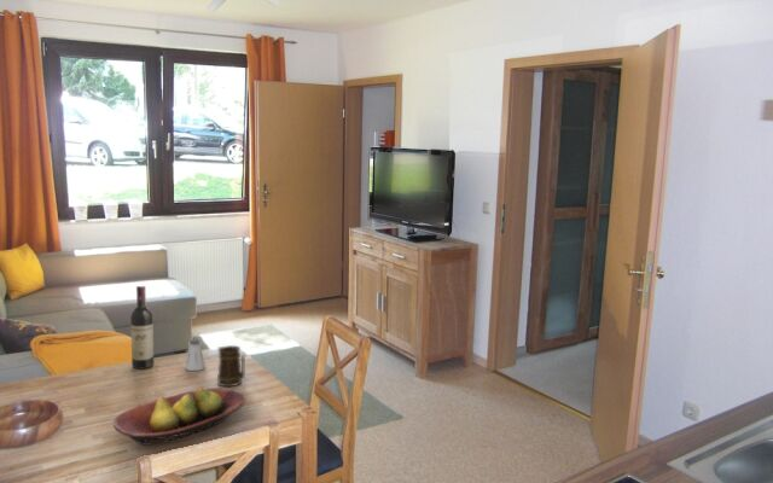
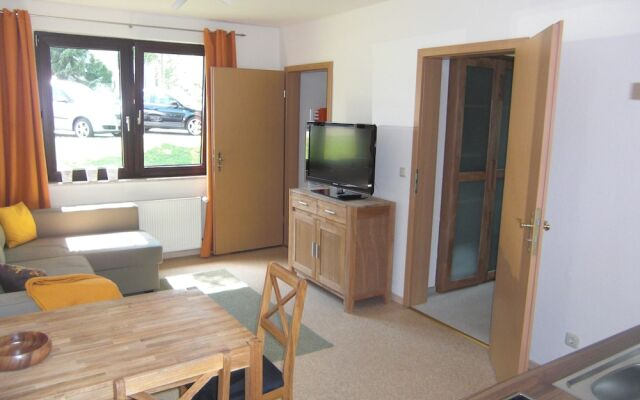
- fruit bowl [112,386,248,447]
- mug [216,344,246,389]
- saltshaker [184,338,207,372]
- wine bottle [129,284,155,371]
